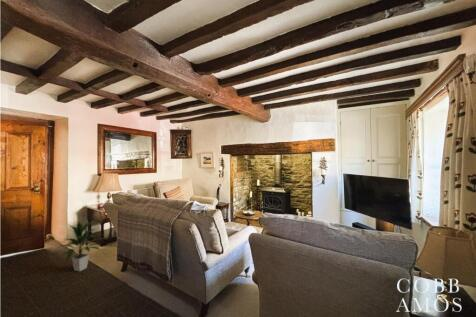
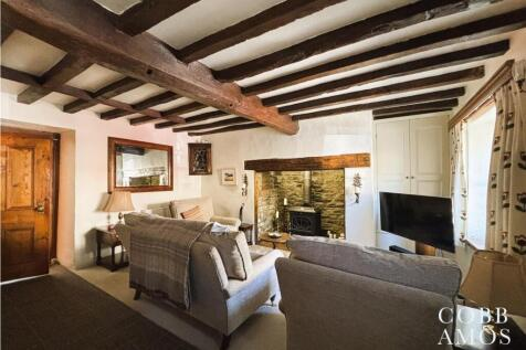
- indoor plant [60,220,106,272]
